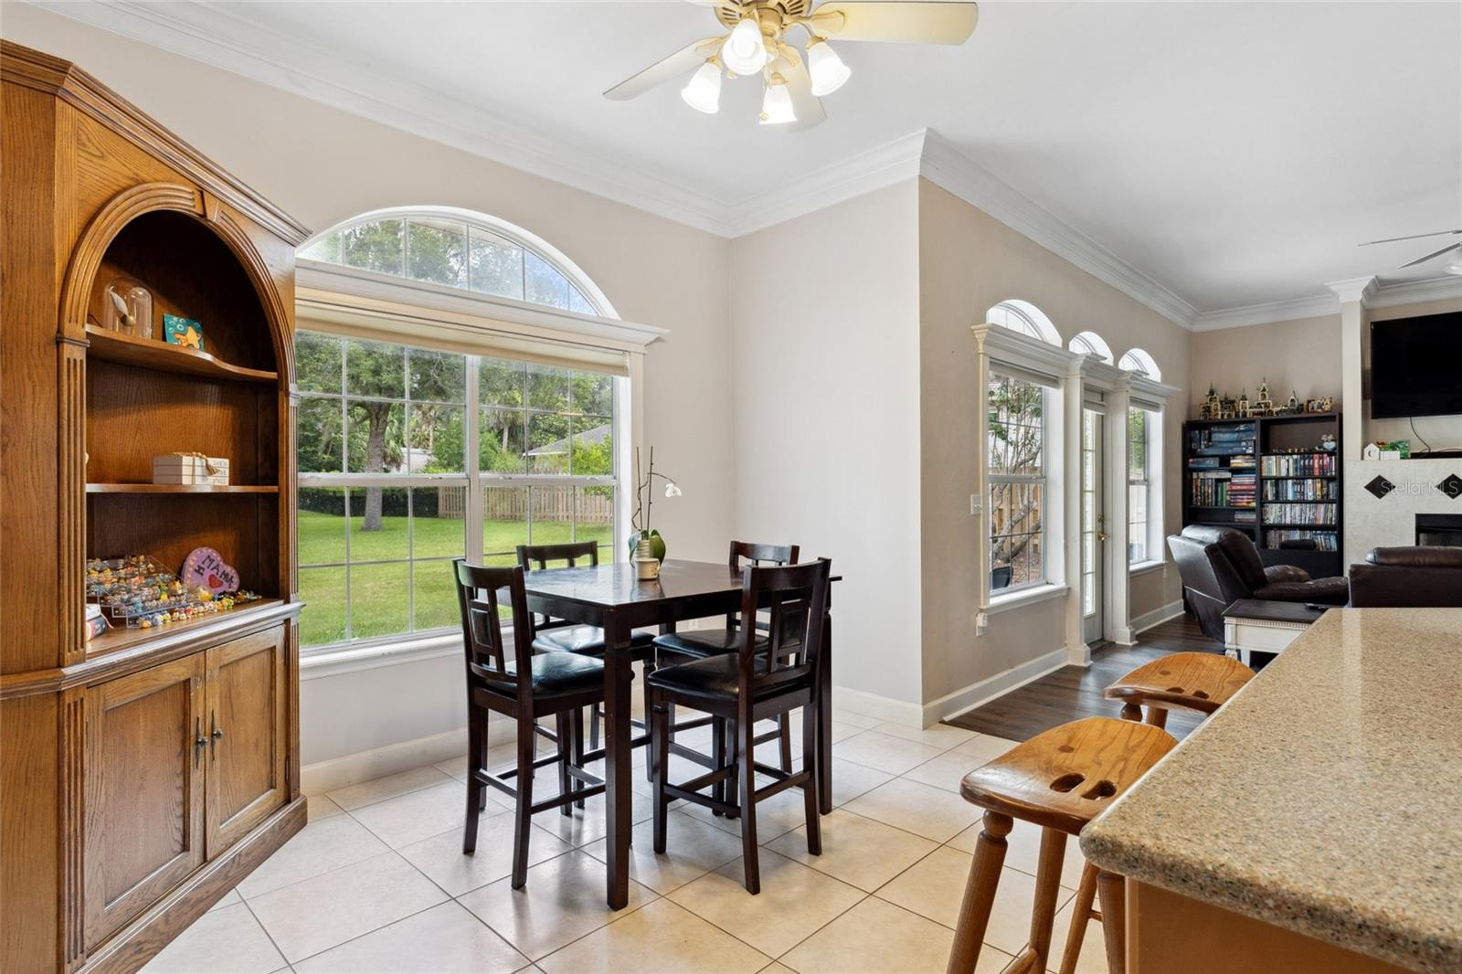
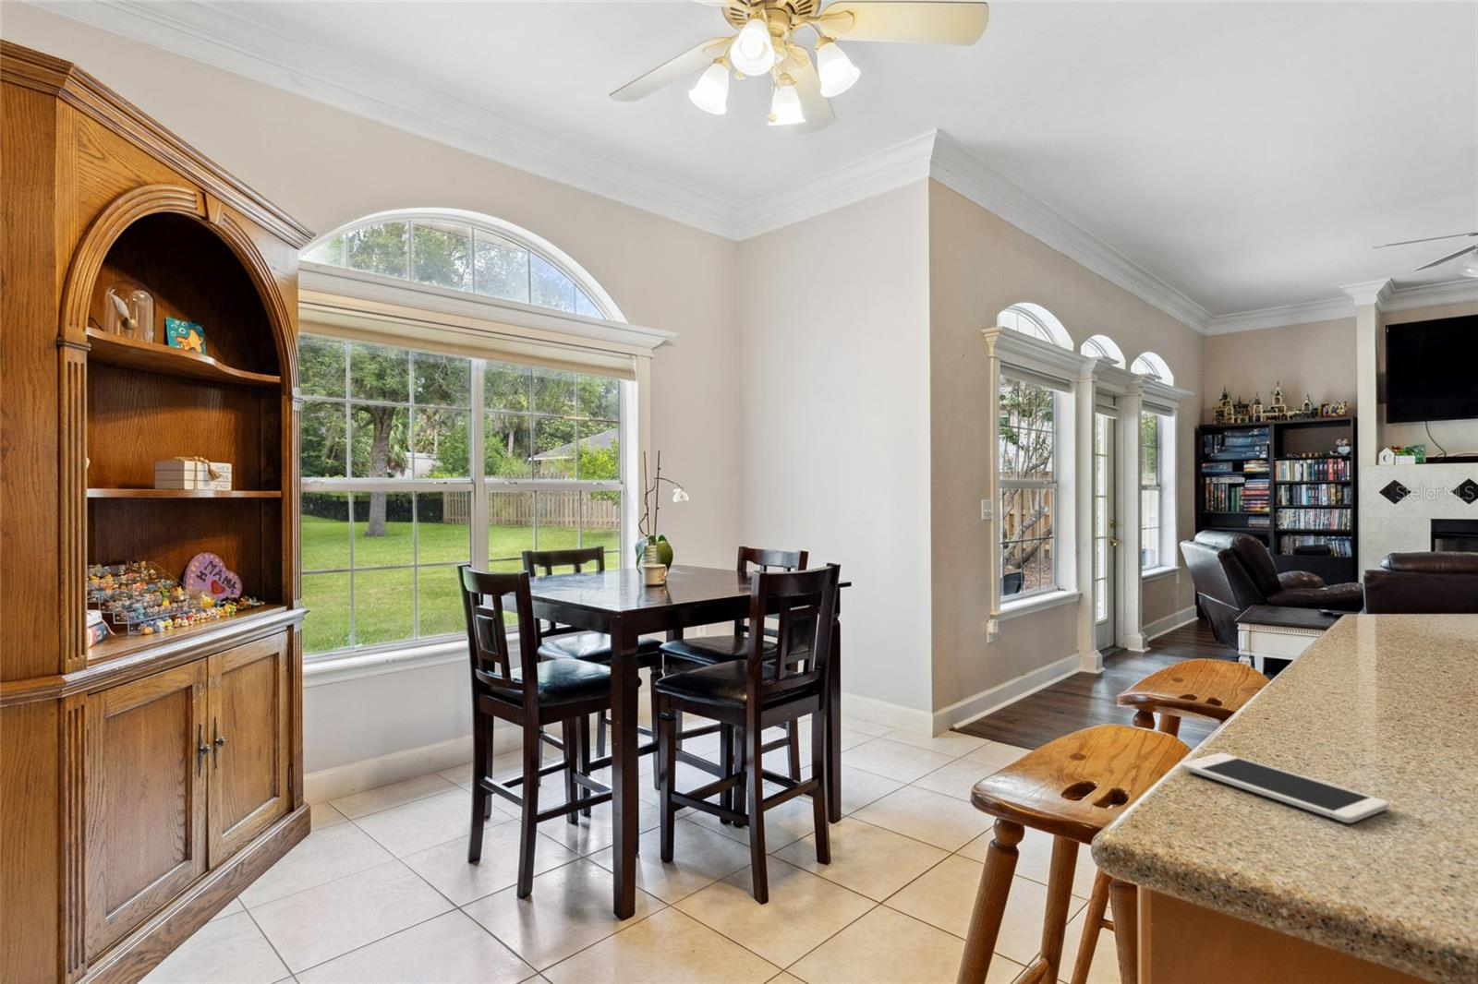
+ cell phone [1179,752,1390,825]
